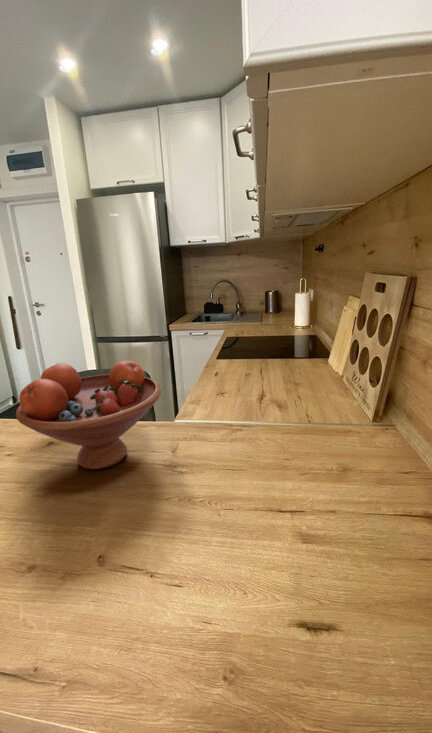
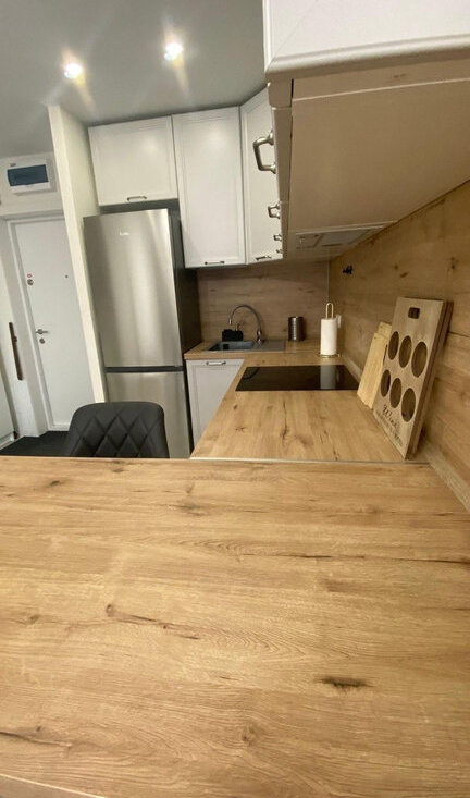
- fruit bowl [15,360,162,470]
